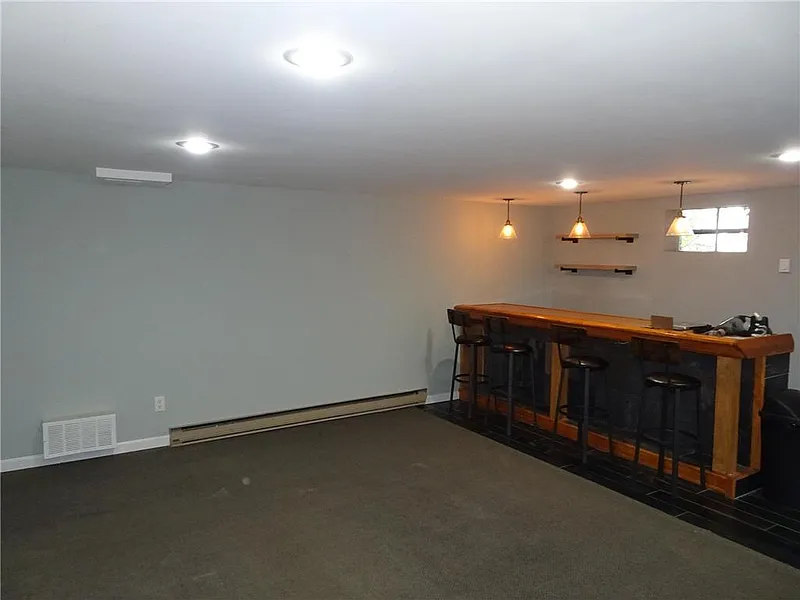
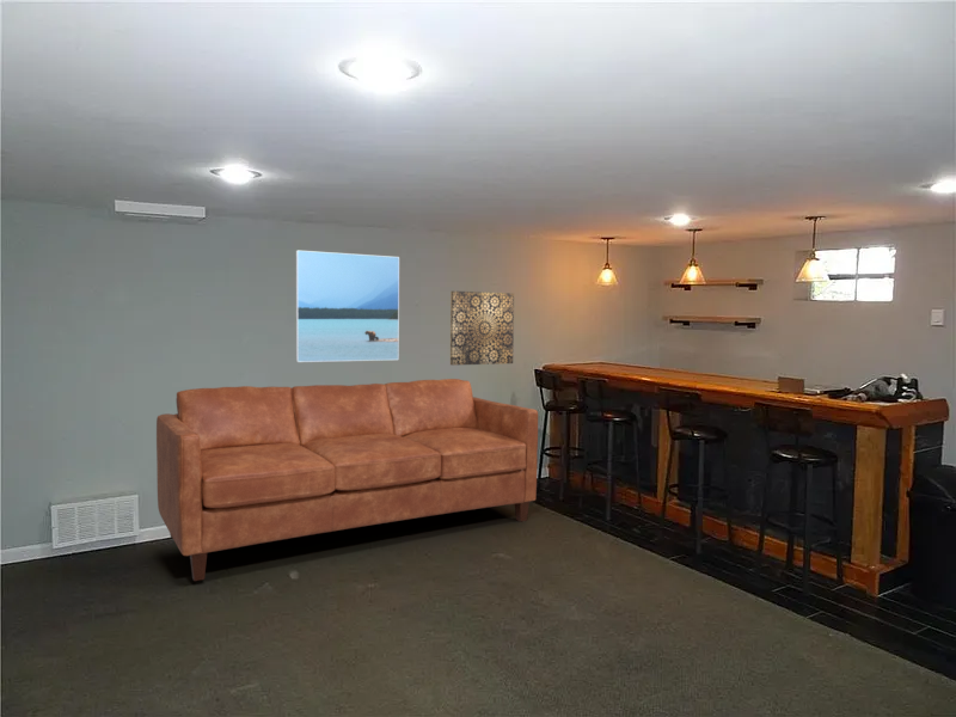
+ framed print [295,249,400,363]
+ wall art [449,290,515,367]
+ sofa [155,378,539,582]
